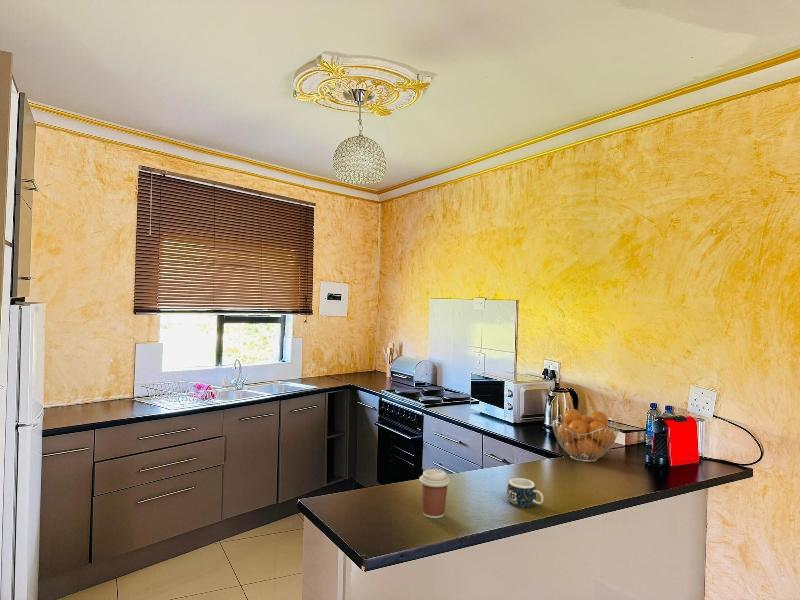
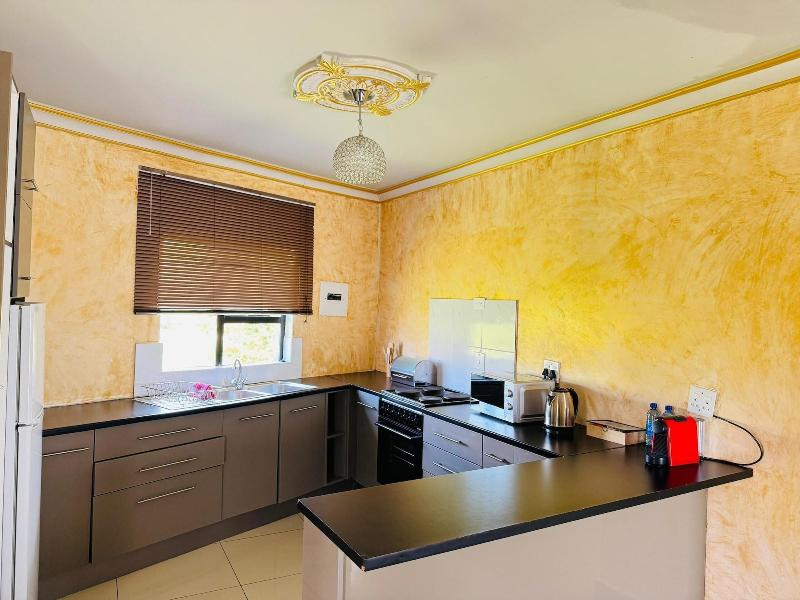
- fruit basket [551,408,620,463]
- coffee cup [418,468,451,519]
- mug [506,477,544,509]
